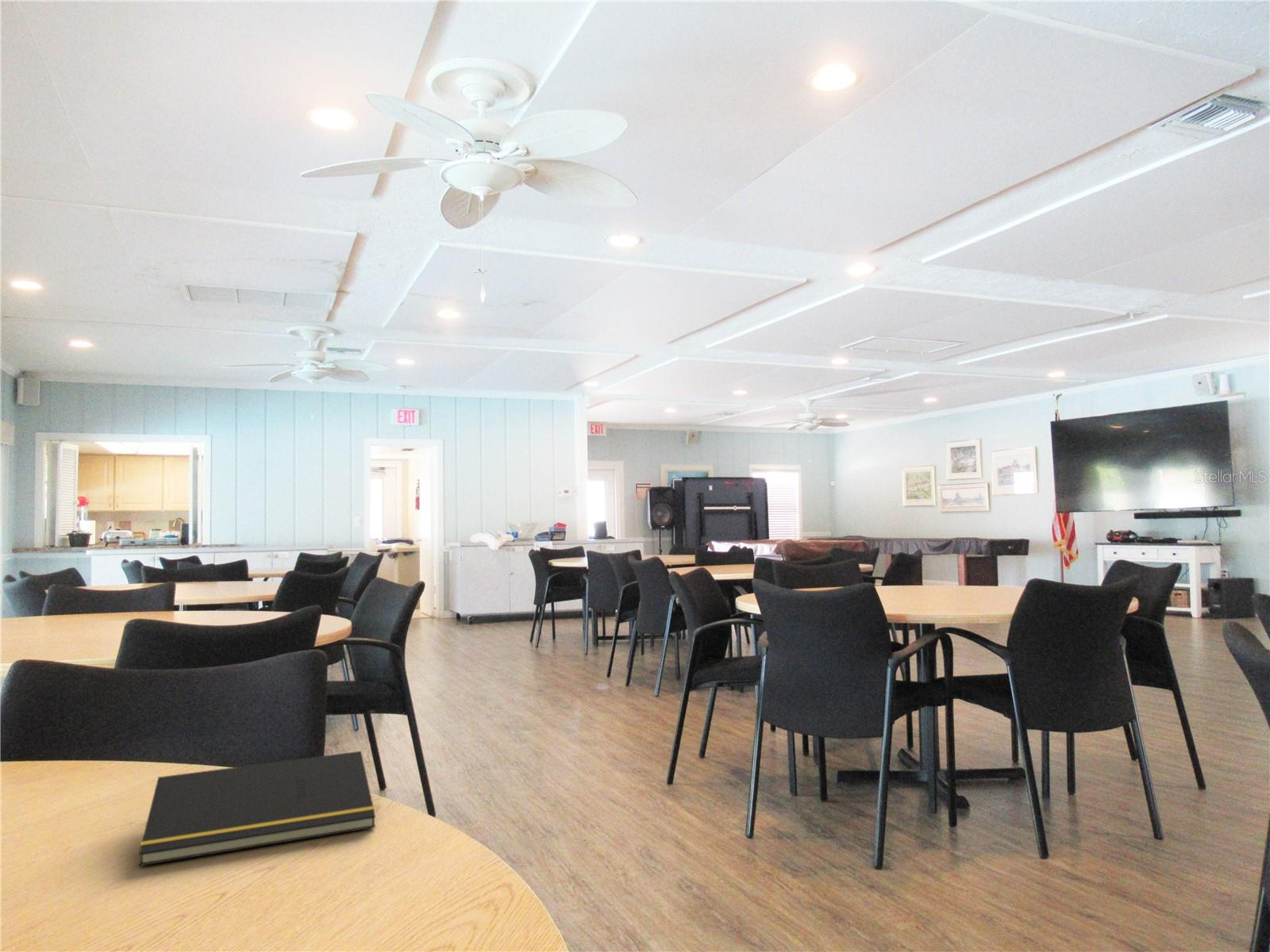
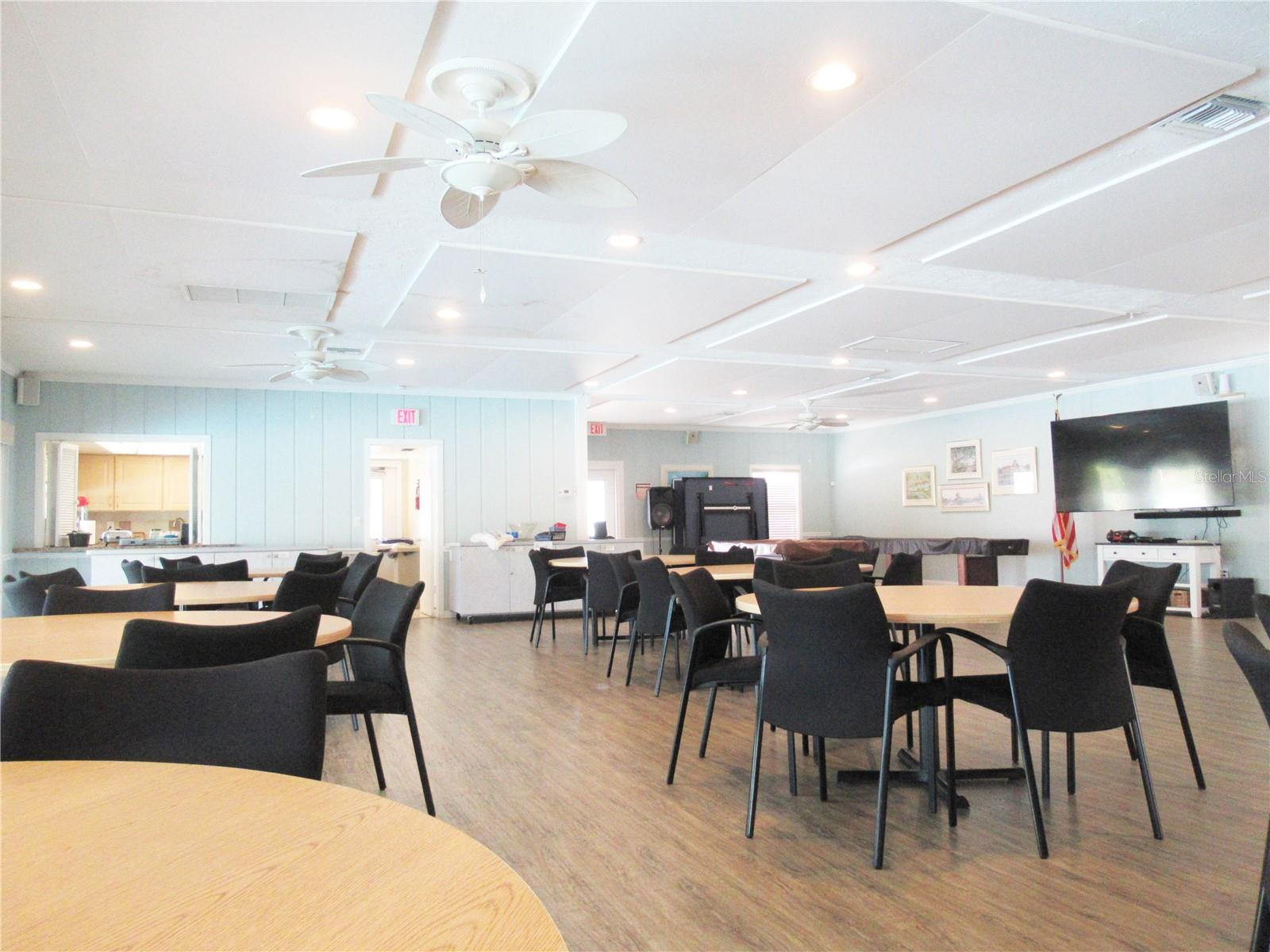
- notepad [138,750,376,867]
